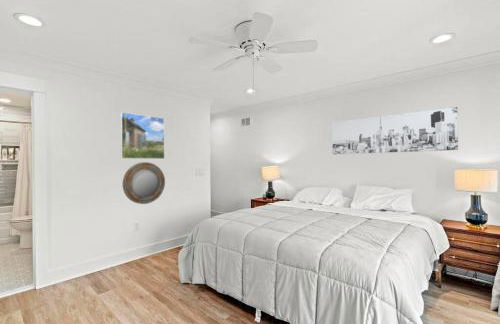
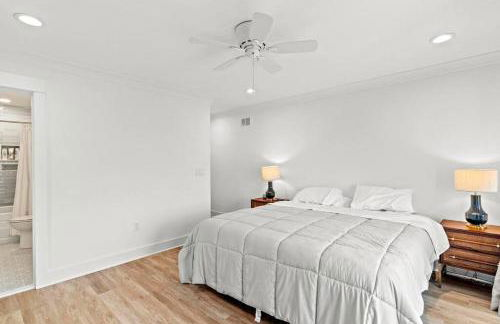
- home mirror [122,161,166,205]
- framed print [120,111,166,160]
- wall art [331,106,459,155]
